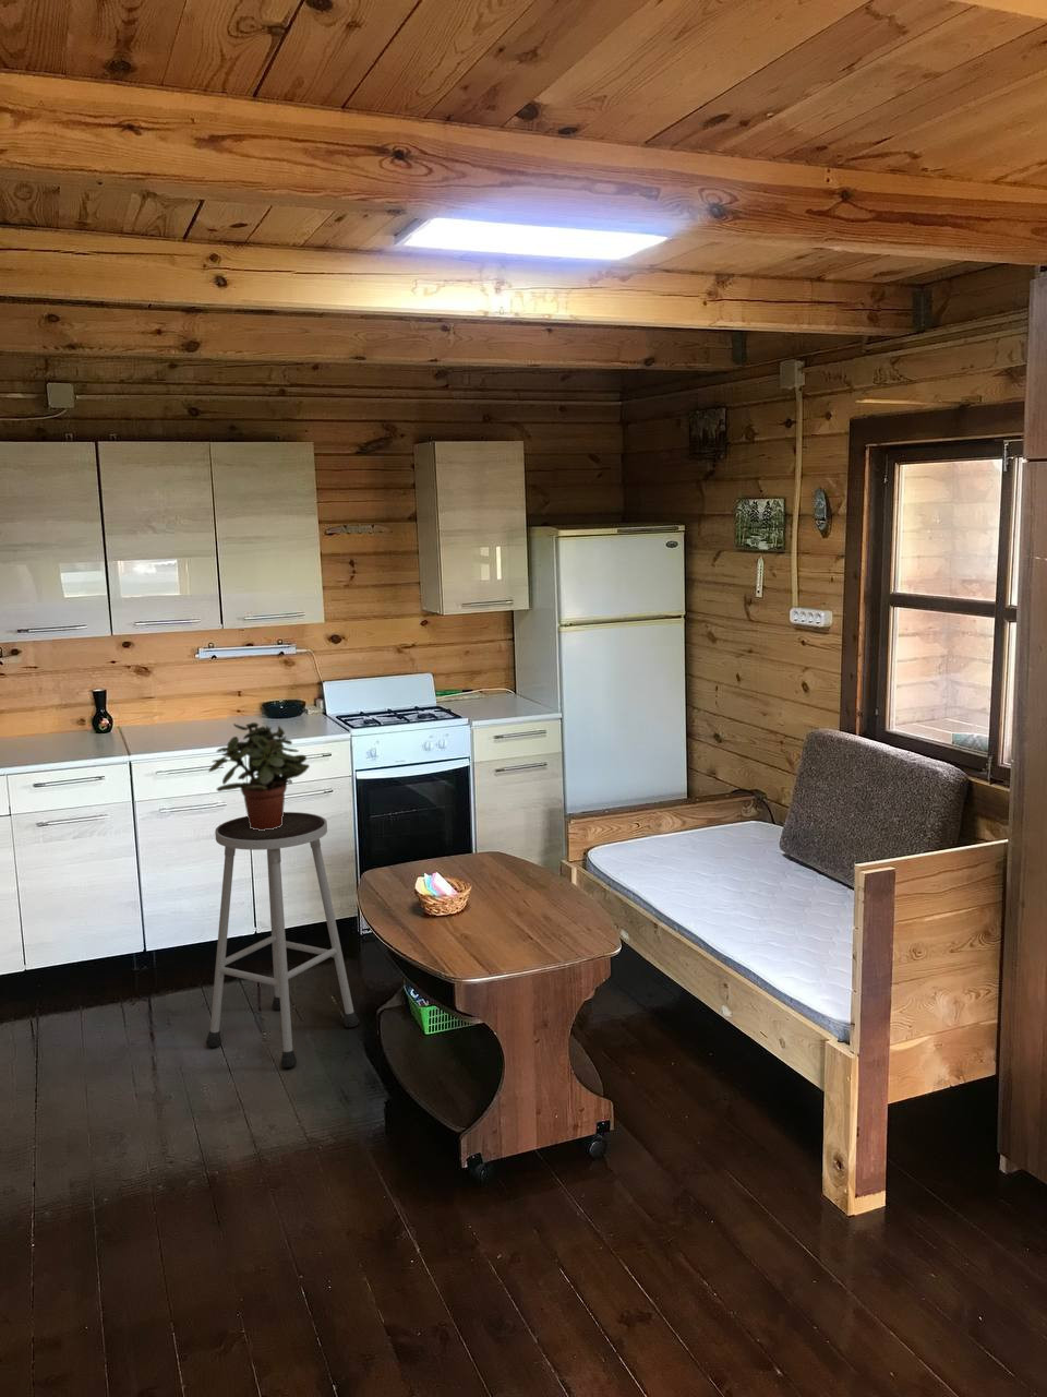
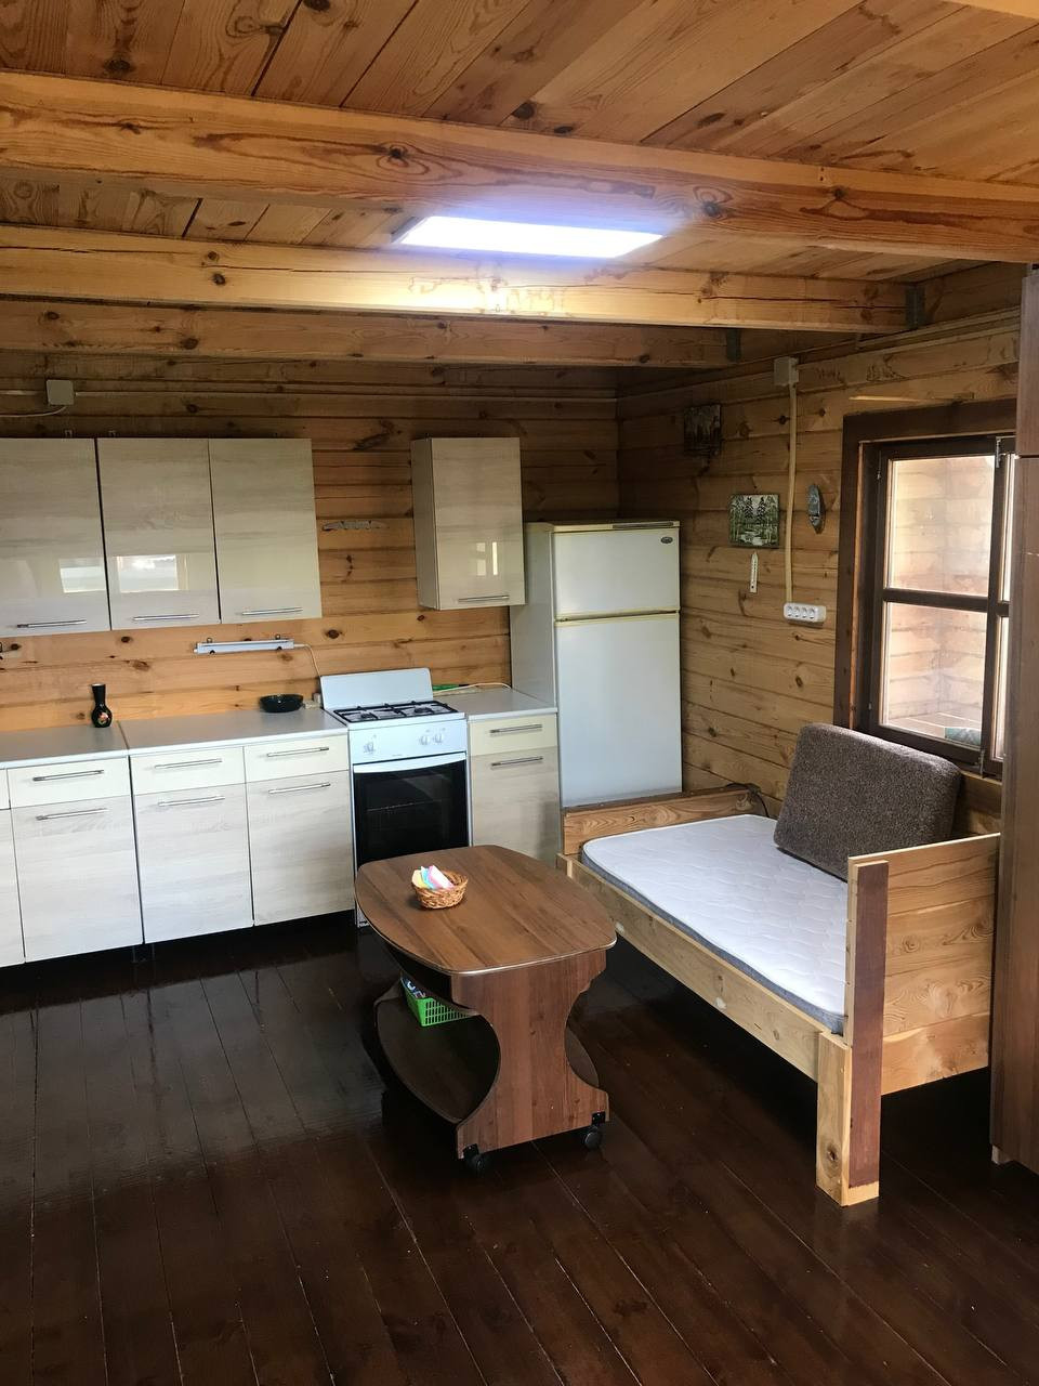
- potted plant [207,722,311,831]
- stool [205,811,360,1068]
